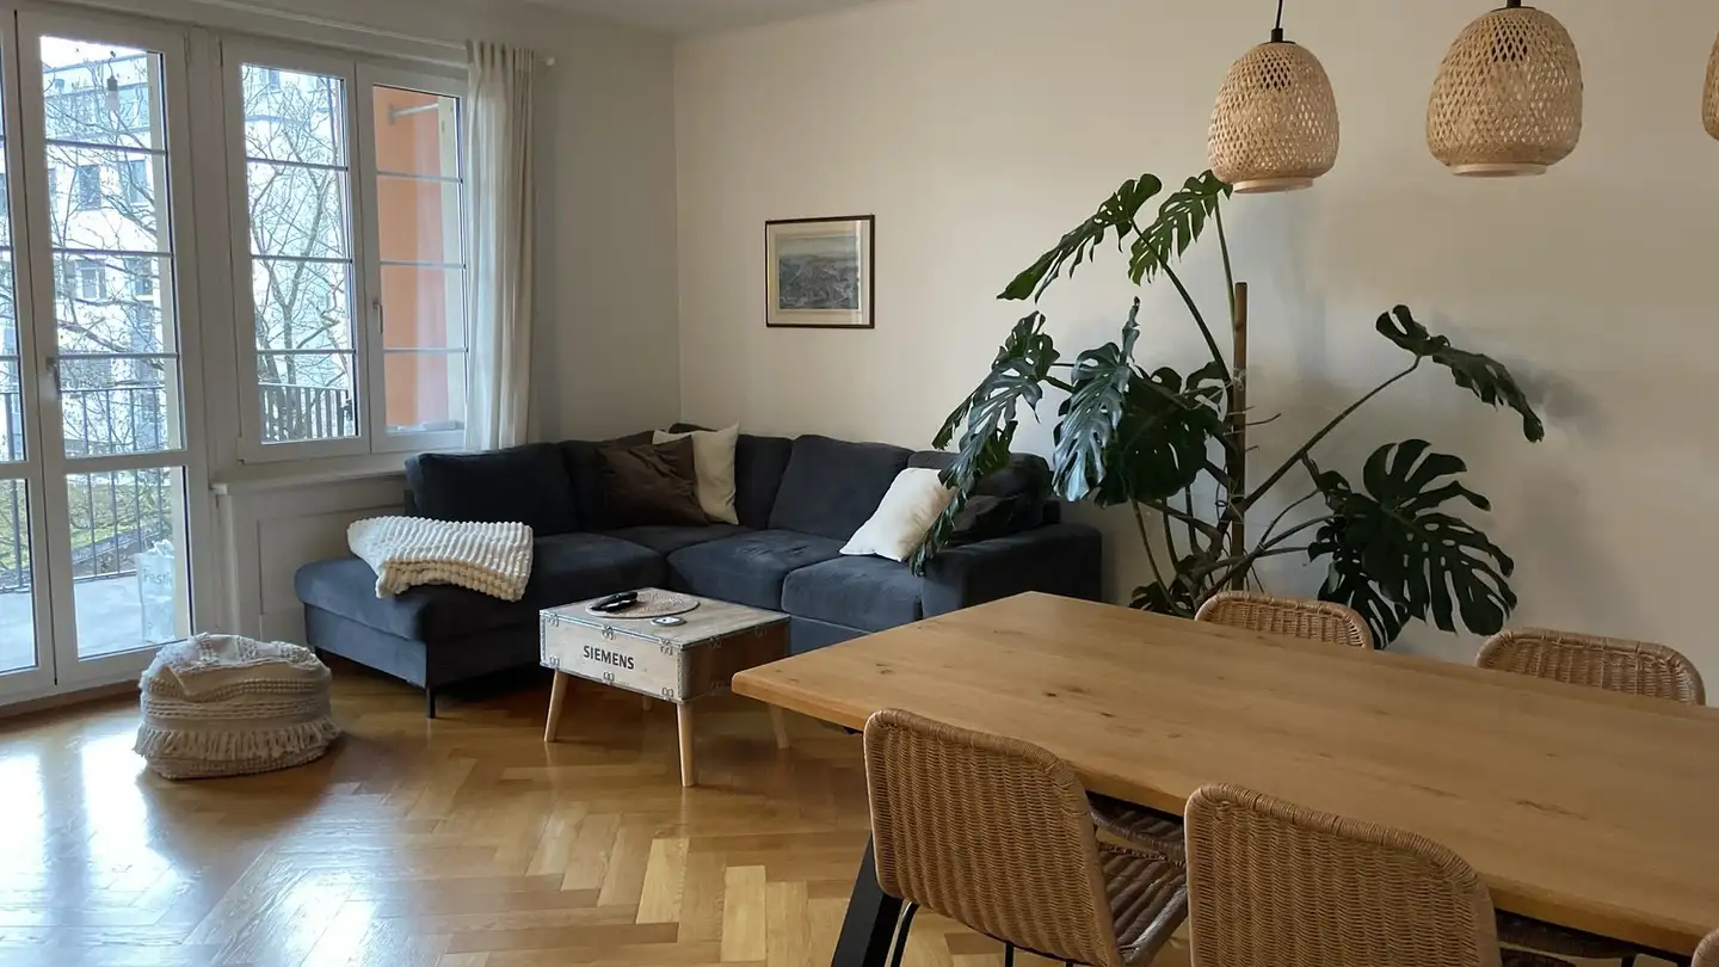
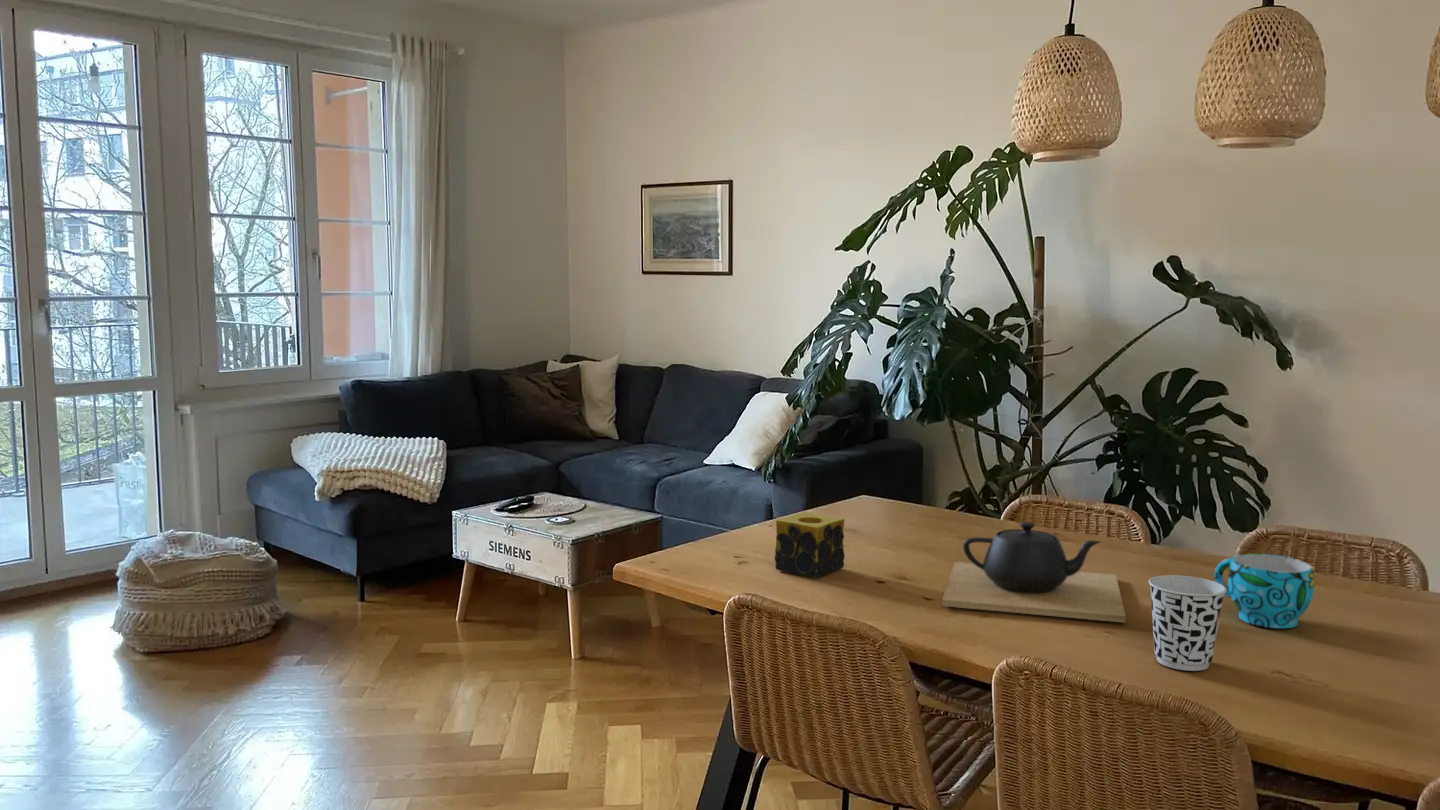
+ cup [1213,553,1315,629]
+ cup [1148,574,1226,672]
+ teapot [941,521,1127,624]
+ candle [774,511,845,578]
